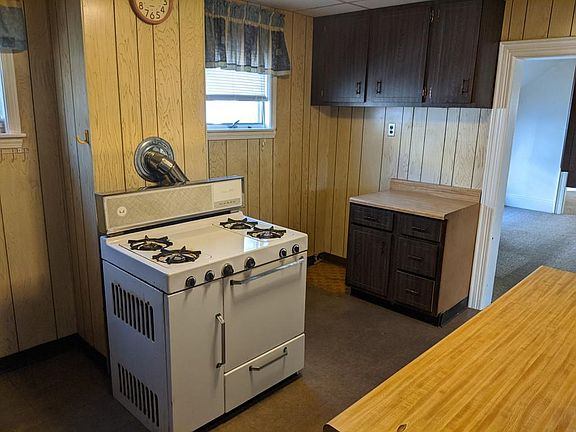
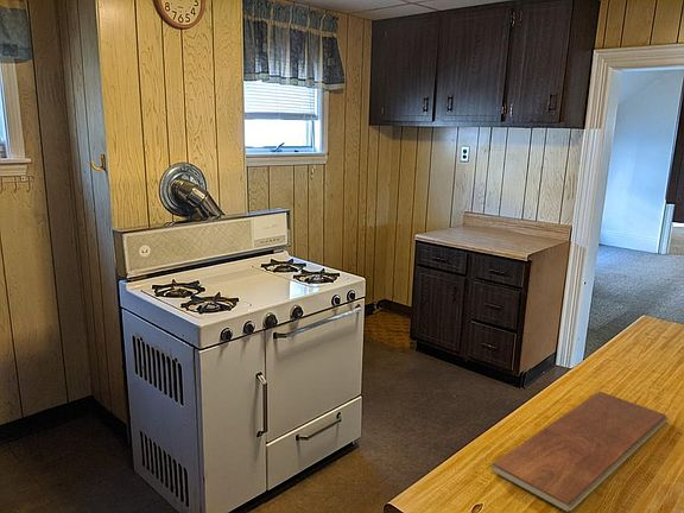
+ chopping board [490,391,670,513]
